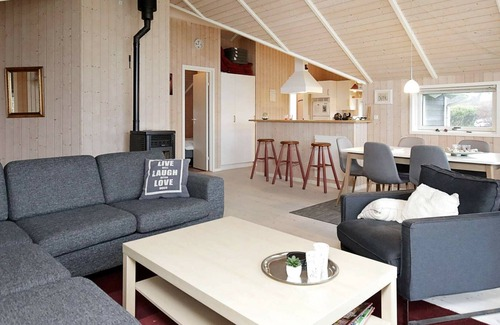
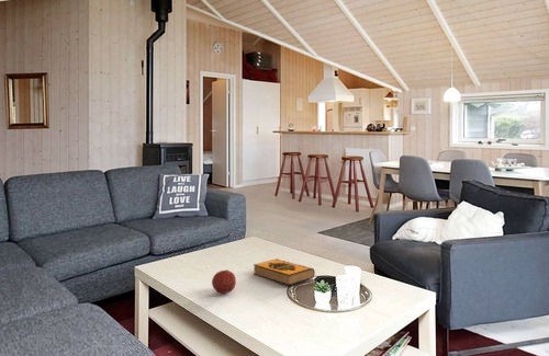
+ hardback book [253,257,316,286]
+ fruit [211,268,237,295]
